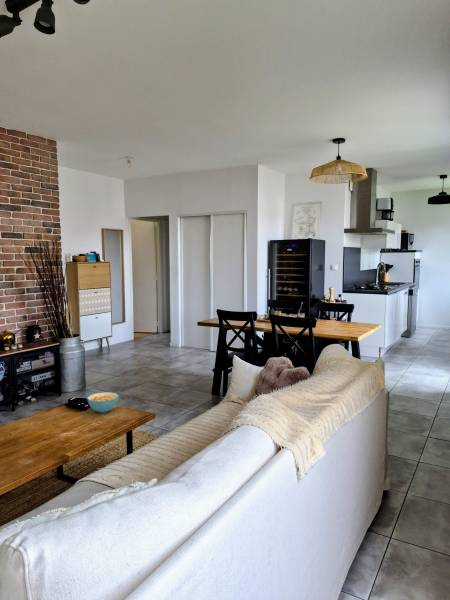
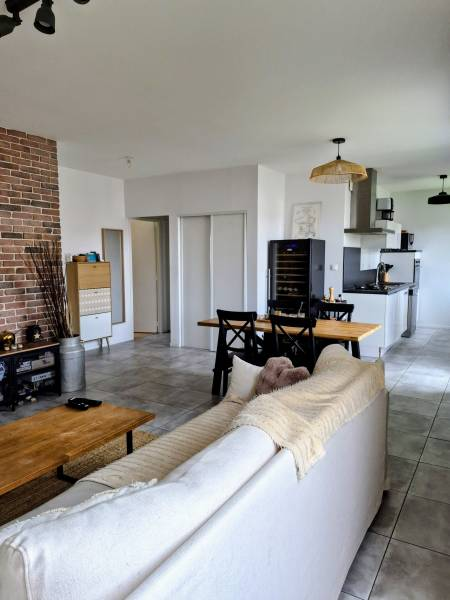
- cereal bowl [86,391,120,414]
